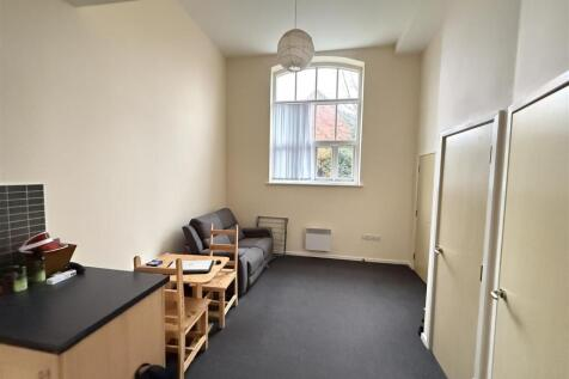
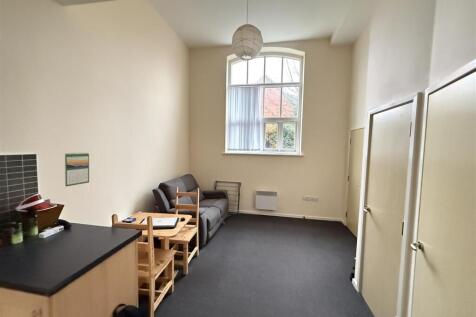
+ calendar [64,151,90,188]
